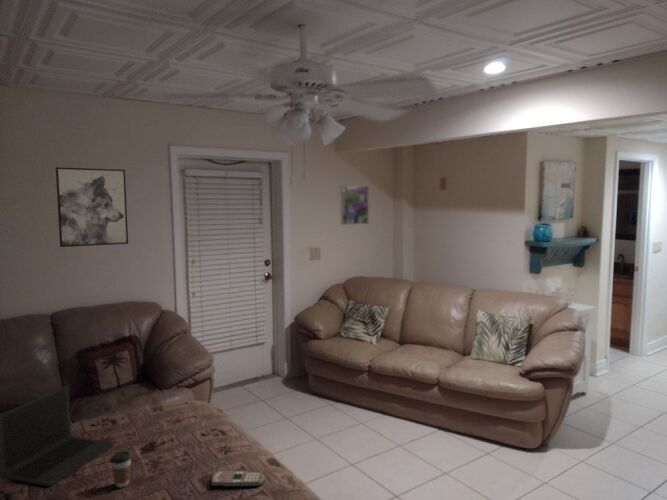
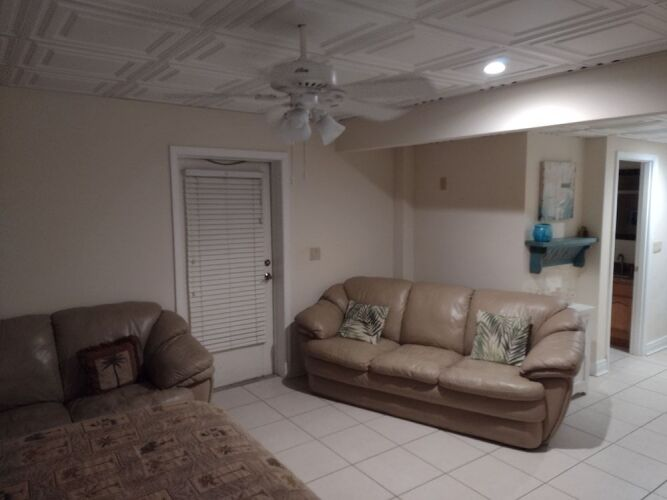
- wall art [55,166,129,248]
- coffee cup [110,450,133,488]
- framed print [340,185,370,226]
- laptop [0,384,115,488]
- remote control [210,470,265,488]
